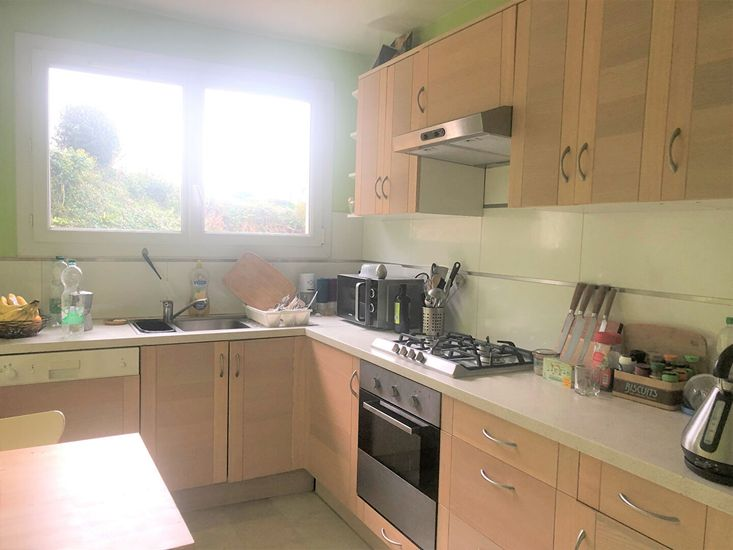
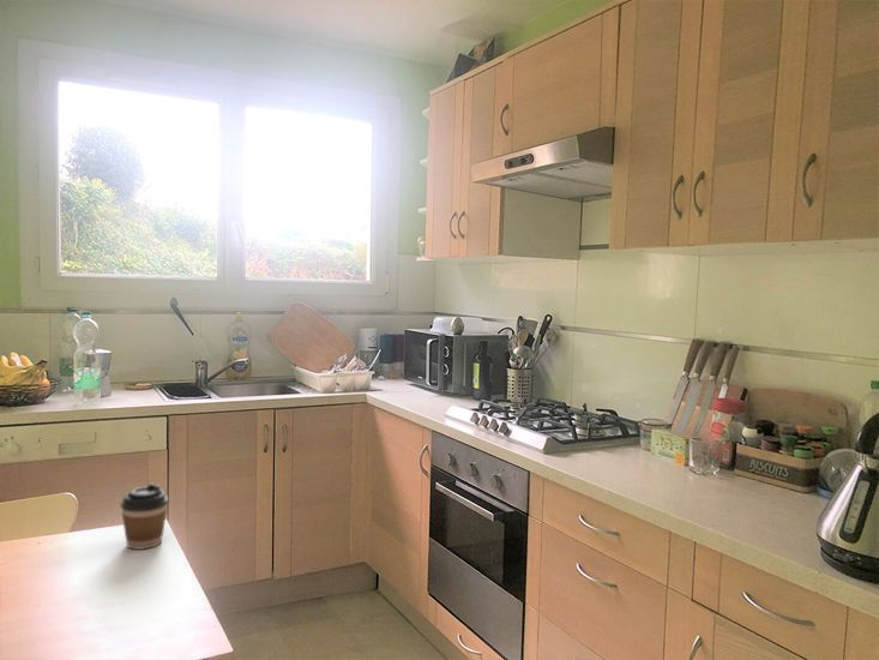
+ coffee cup [120,482,169,551]
